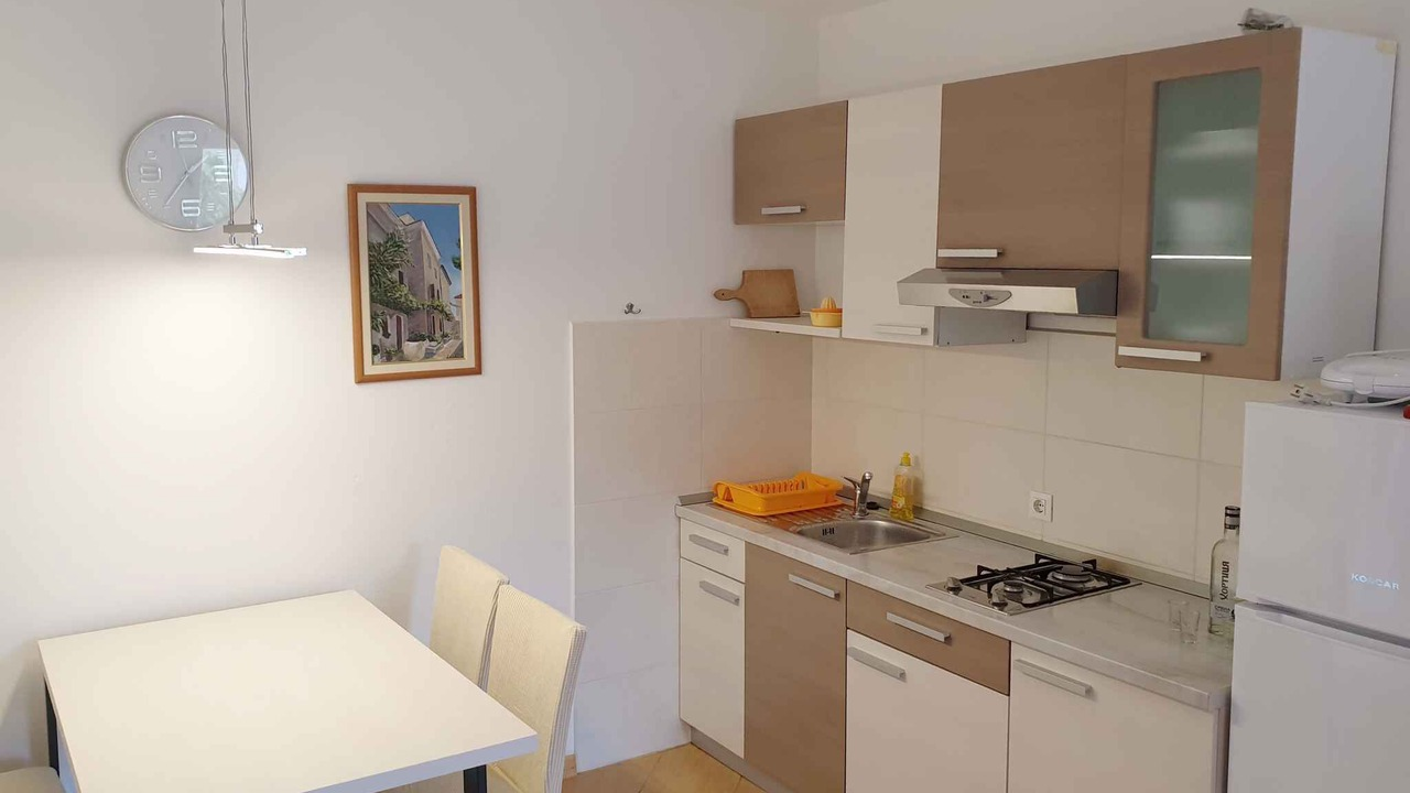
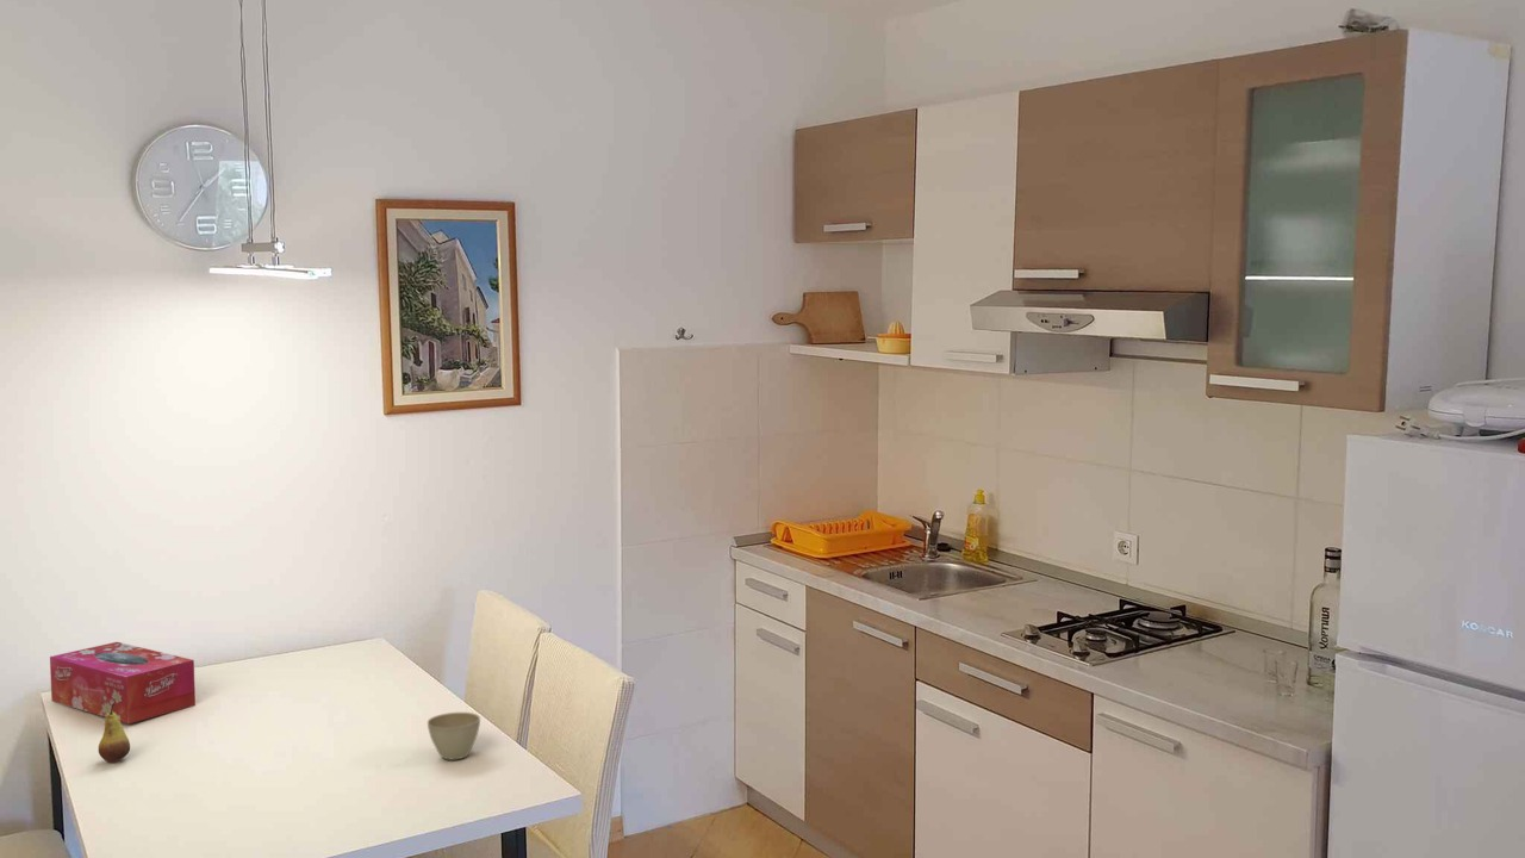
+ flower pot [427,711,481,761]
+ tissue box [49,641,197,725]
+ fruit [98,703,131,764]
